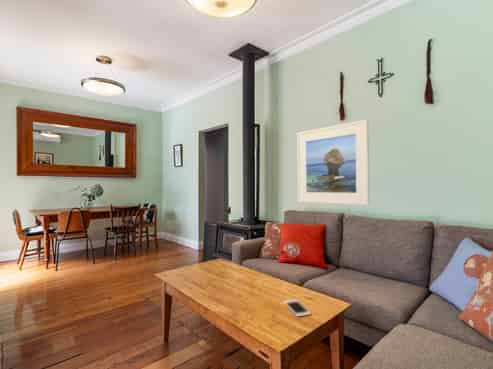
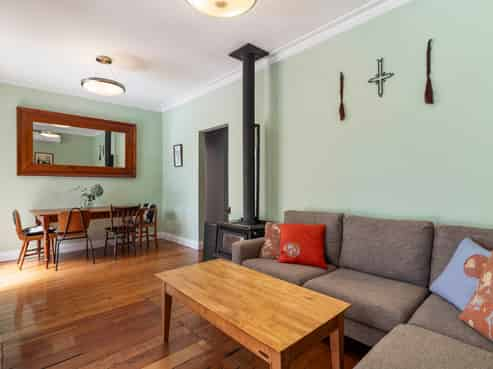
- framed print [296,118,370,206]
- cell phone [282,299,312,318]
